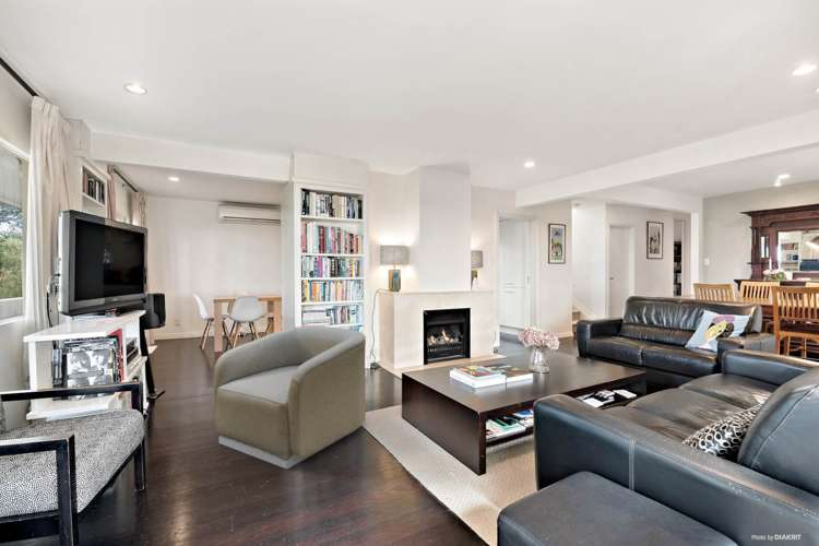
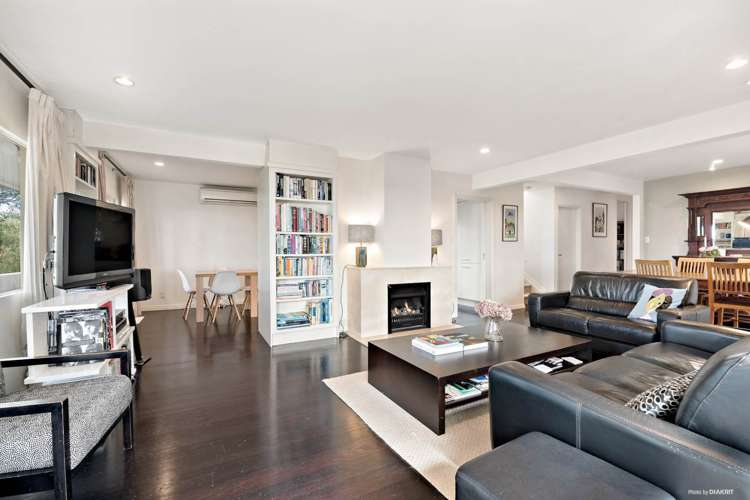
- armchair [212,324,367,470]
